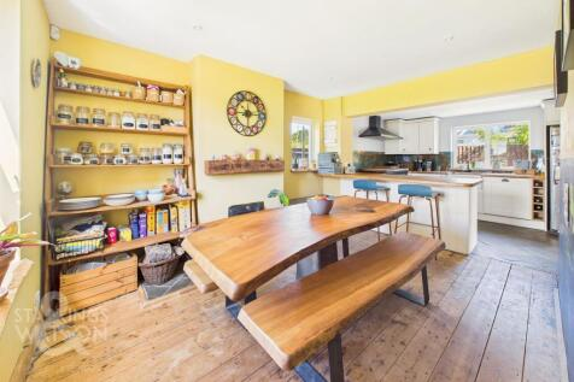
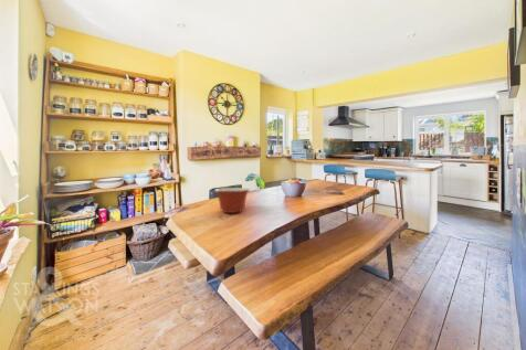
+ mixing bowl [213,187,251,214]
